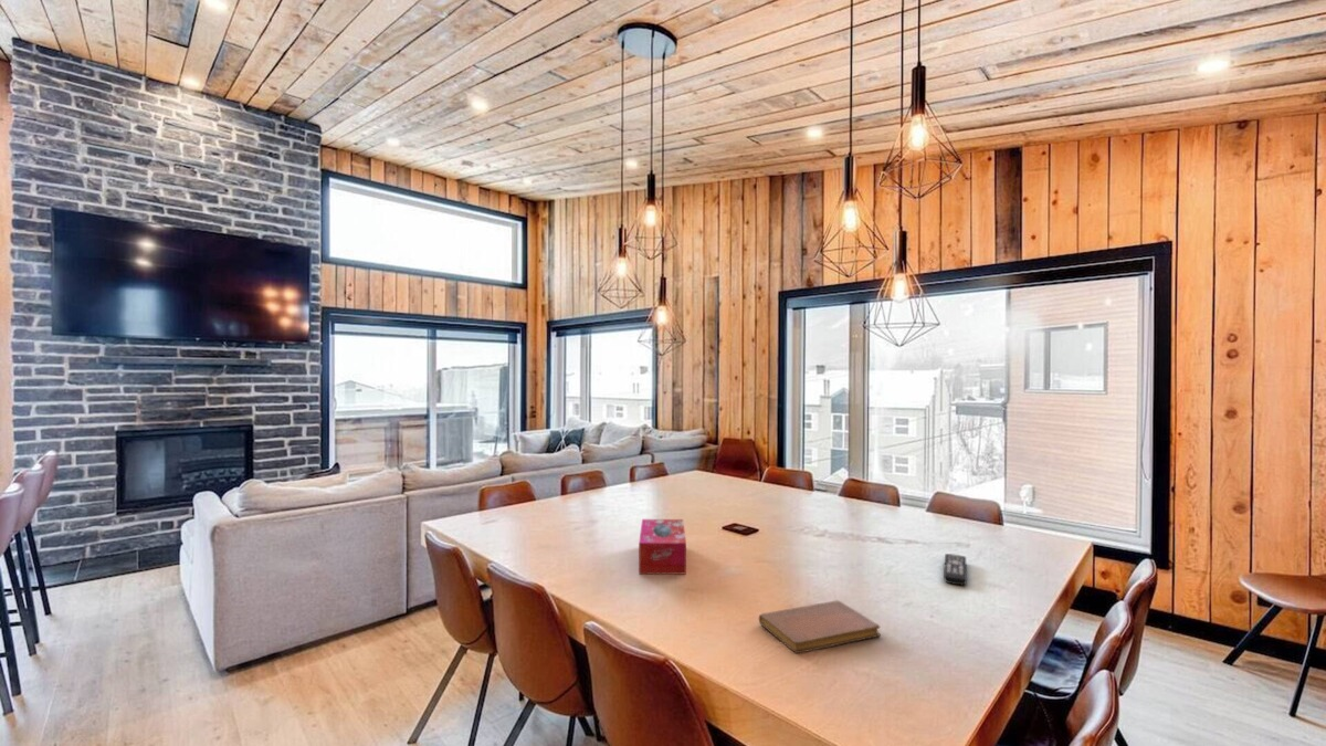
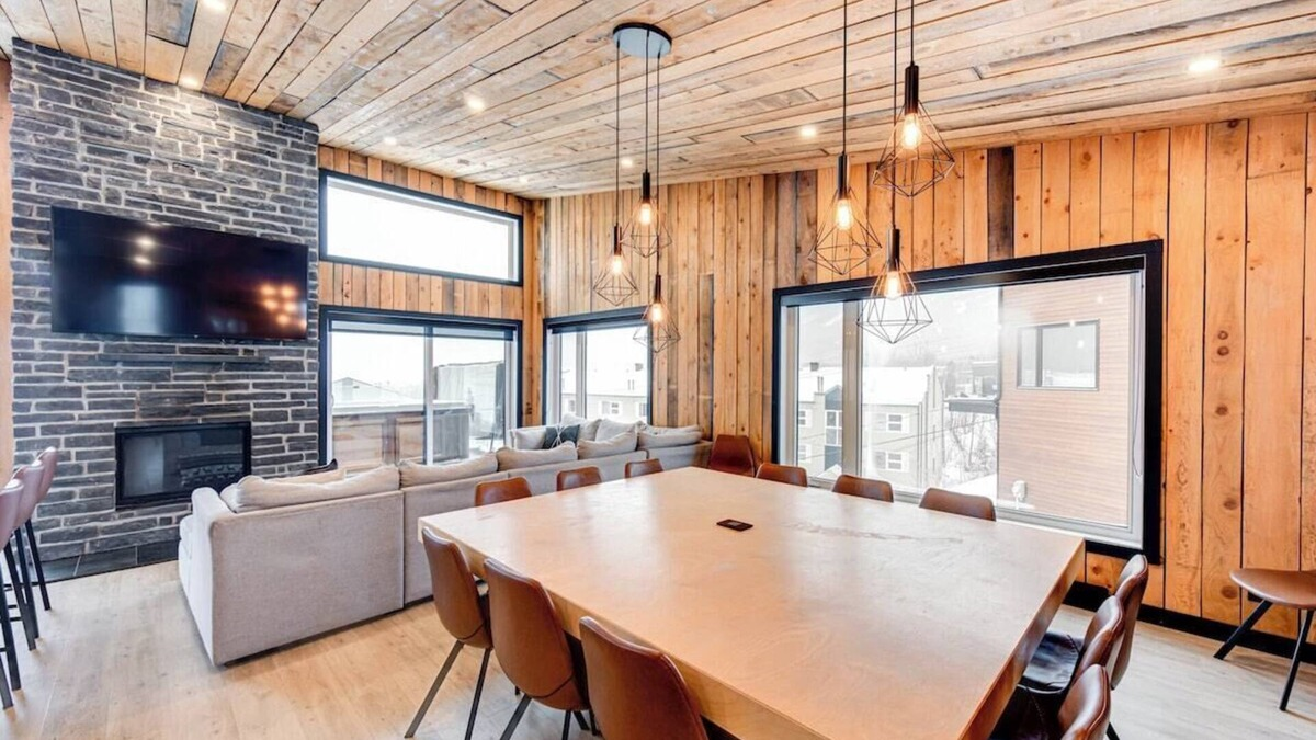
- remote control [943,553,968,586]
- tissue box [638,518,687,575]
- notebook [758,599,882,654]
